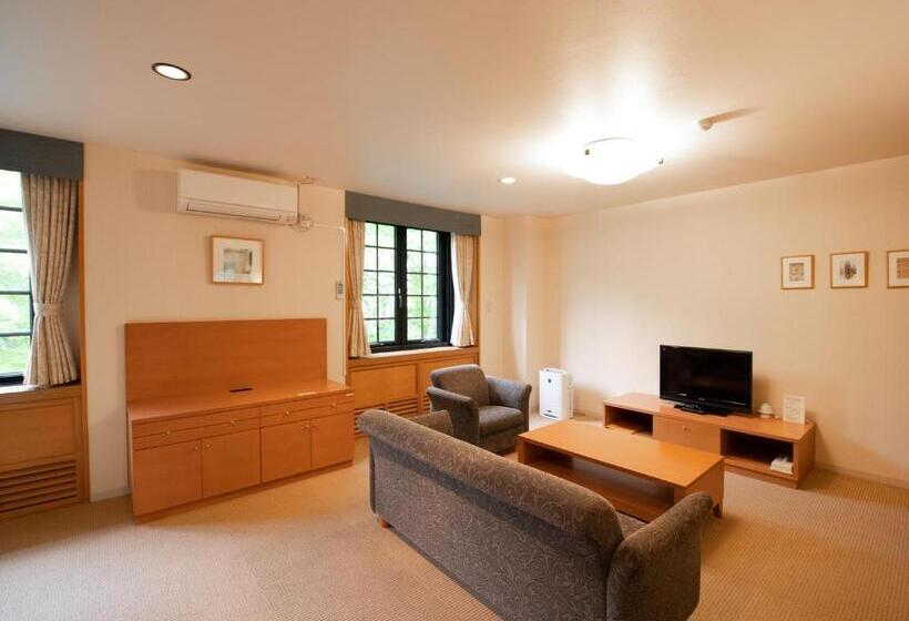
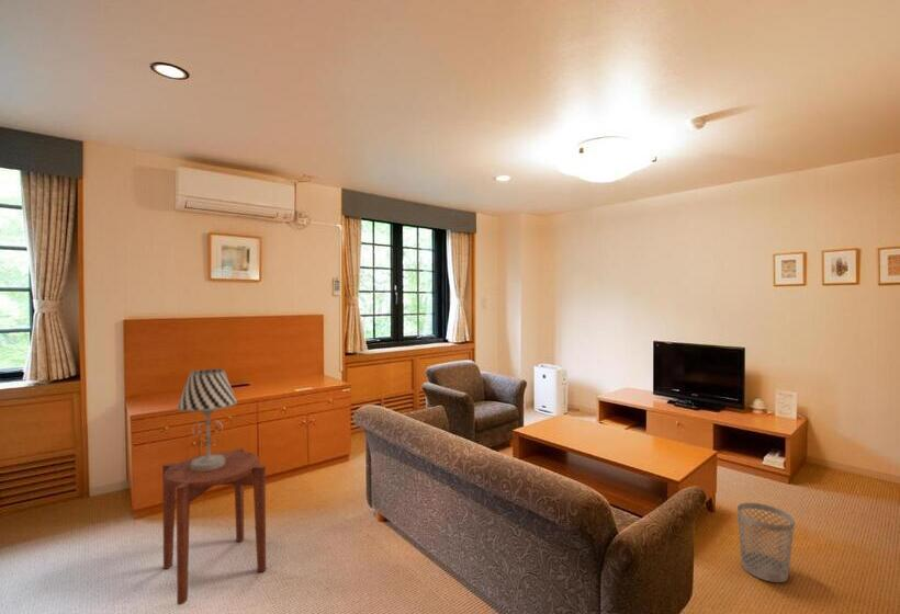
+ table lamp [176,368,238,471]
+ side table [161,446,267,606]
+ wastebasket [735,502,796,583]
